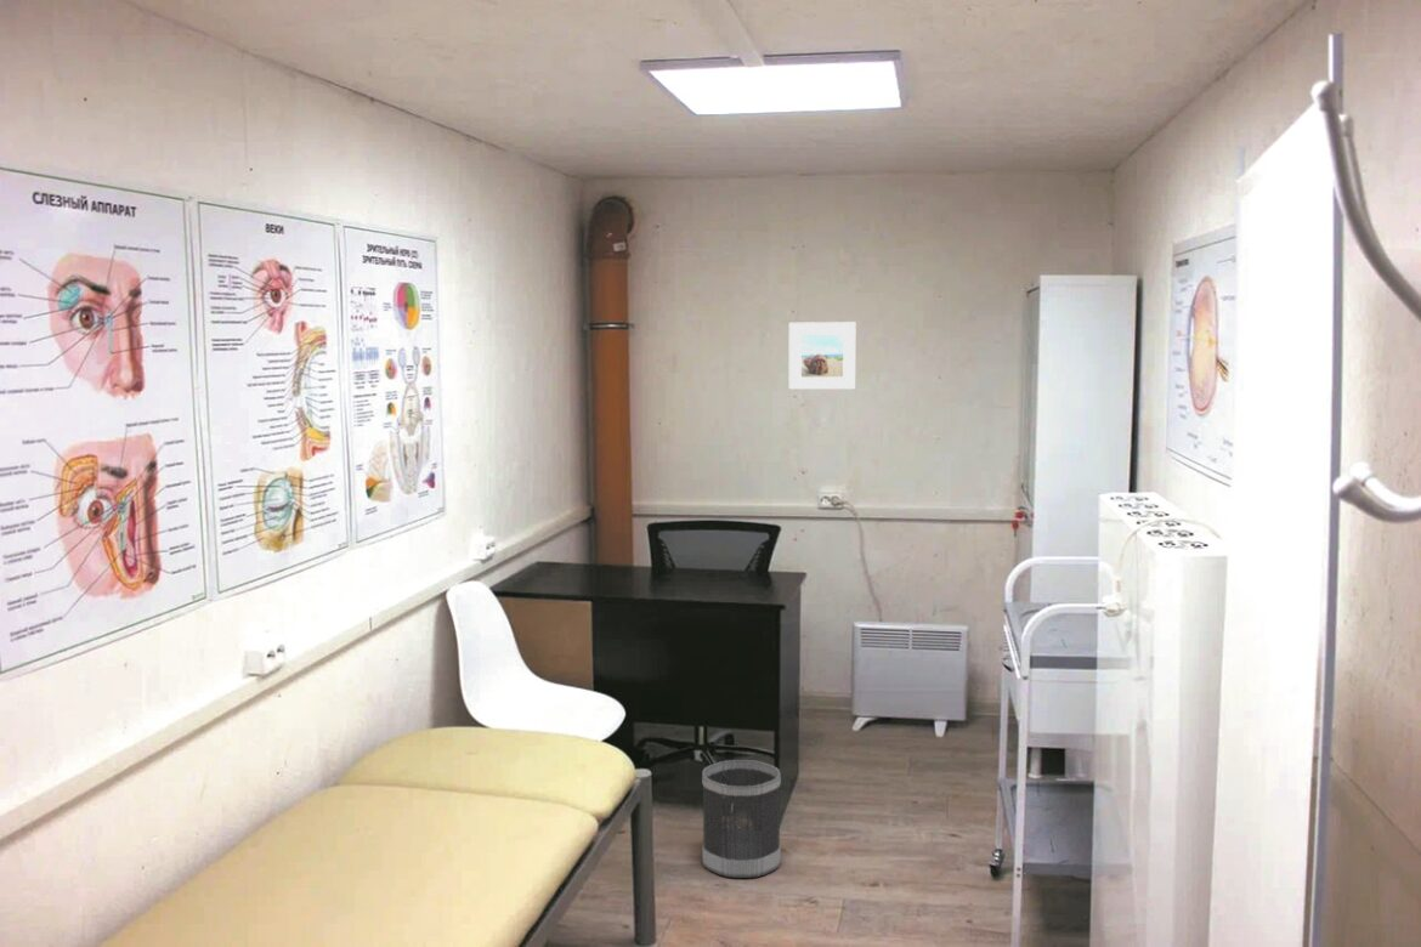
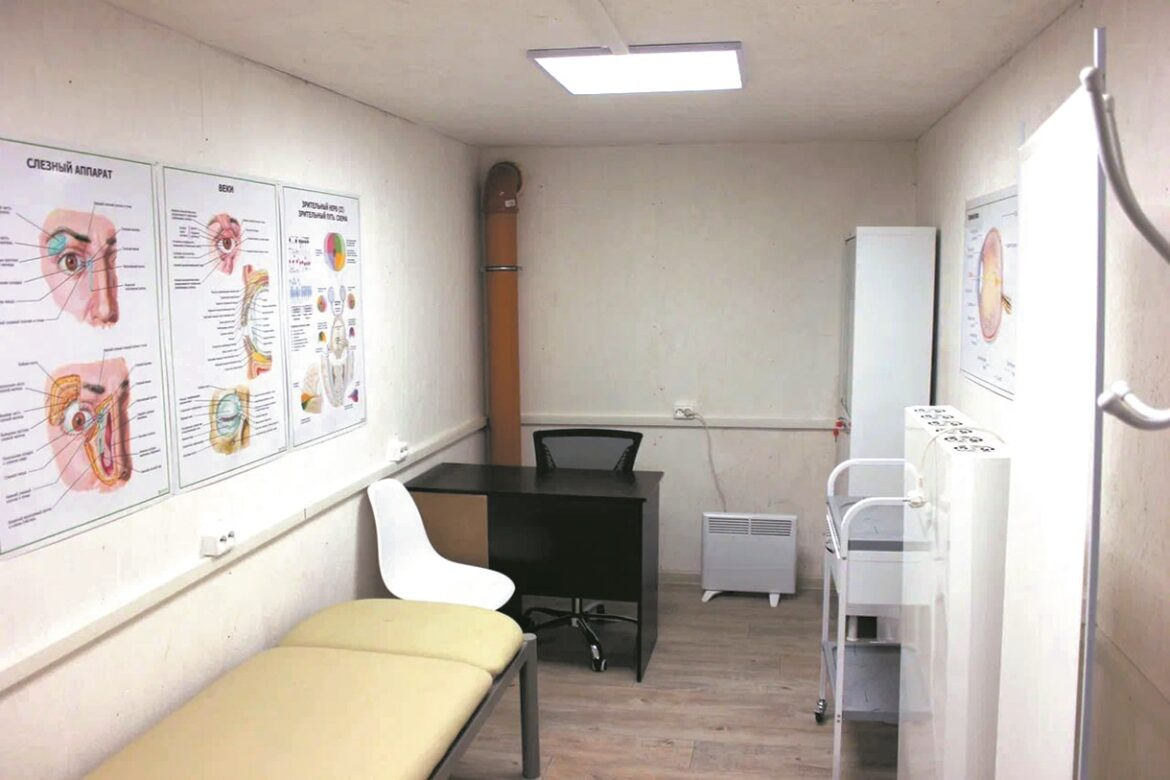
- wastebasket [701,759,782,879]
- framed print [788,321,857,391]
